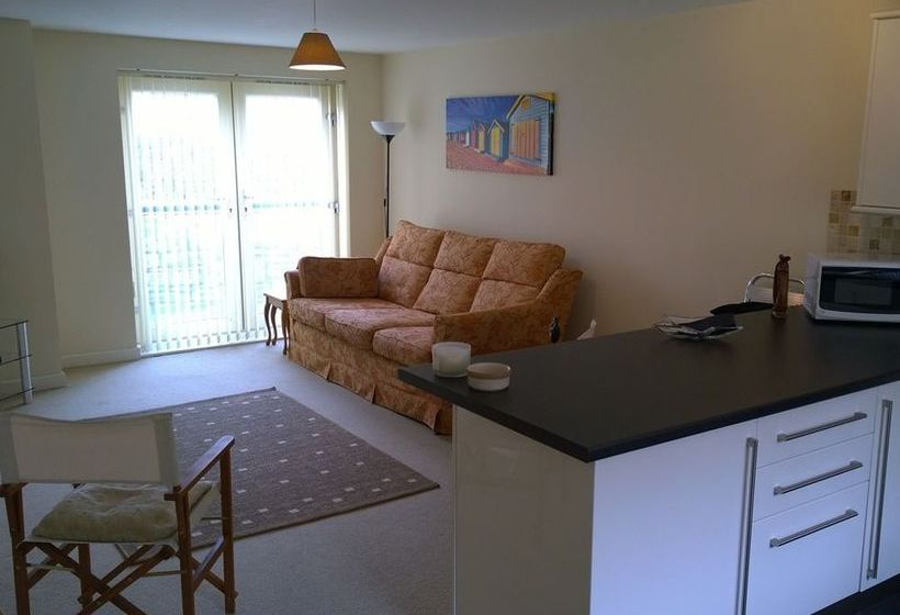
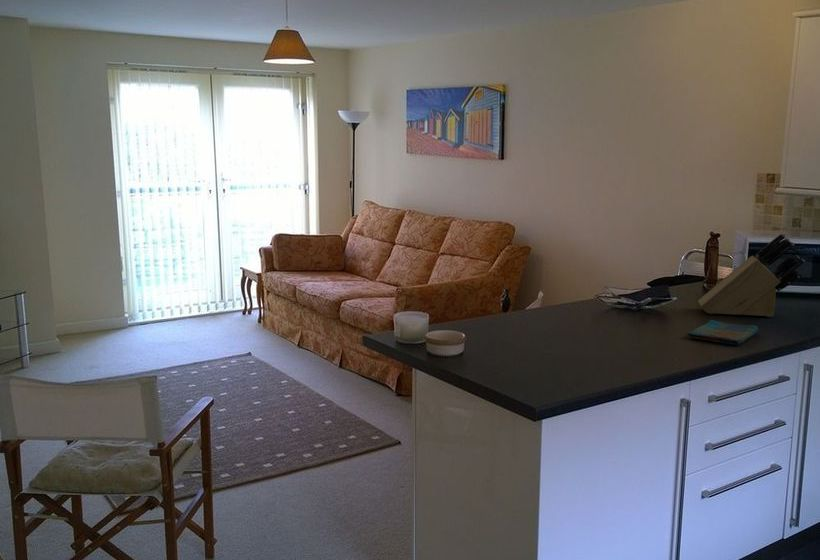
+ dish towel [687,319,760,346]
+ knife block [697,232,806,318]
